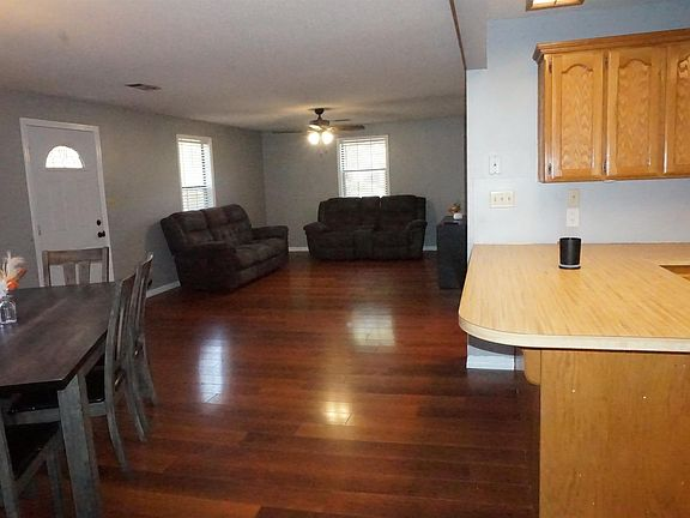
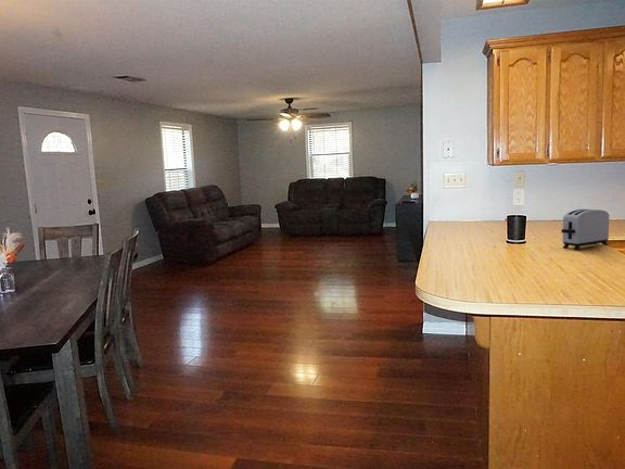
+ toaster [560,208,610,251]
